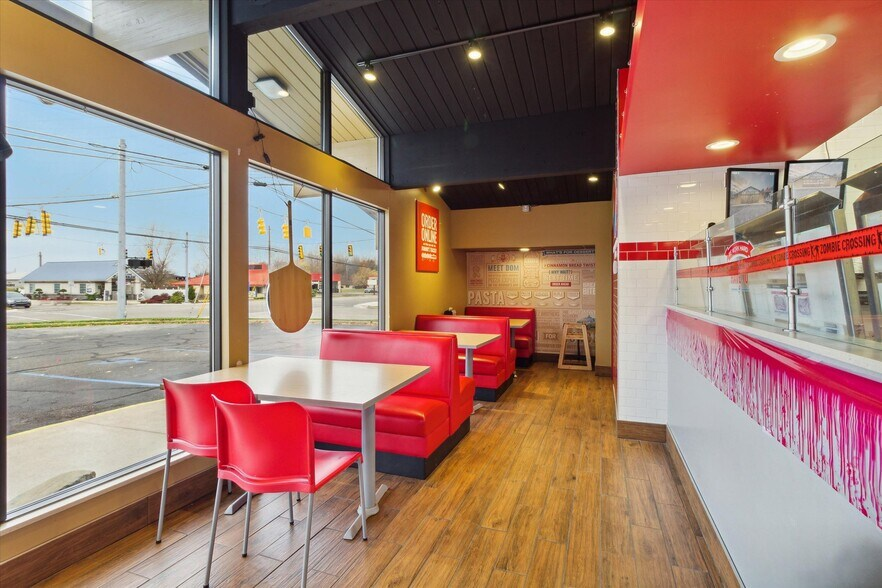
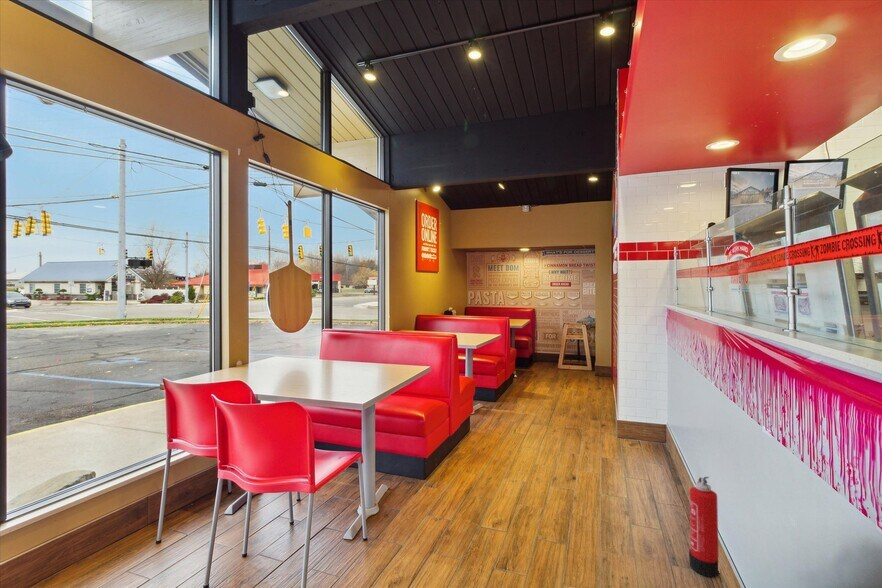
+ fire extinguisher [688,476,721,578]
